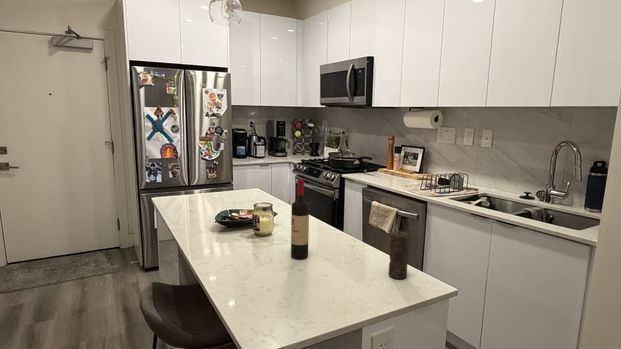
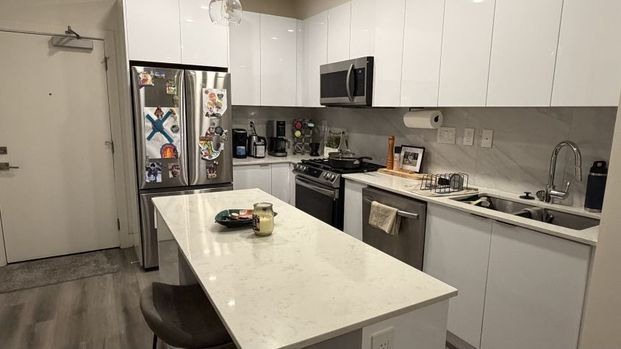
- candle [388,230,410,280]
- wine bottle [290,178,310,260]
